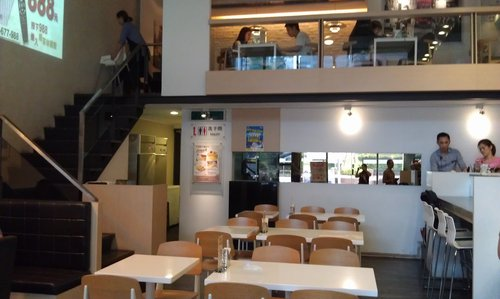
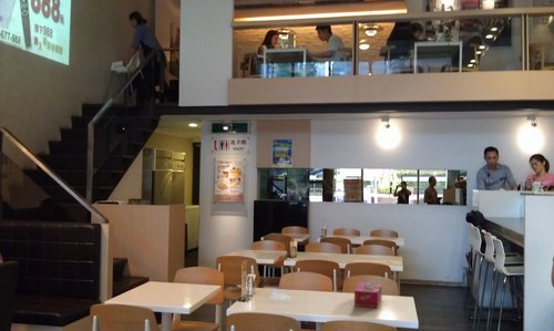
+ tissue box [353,281,383,309]
